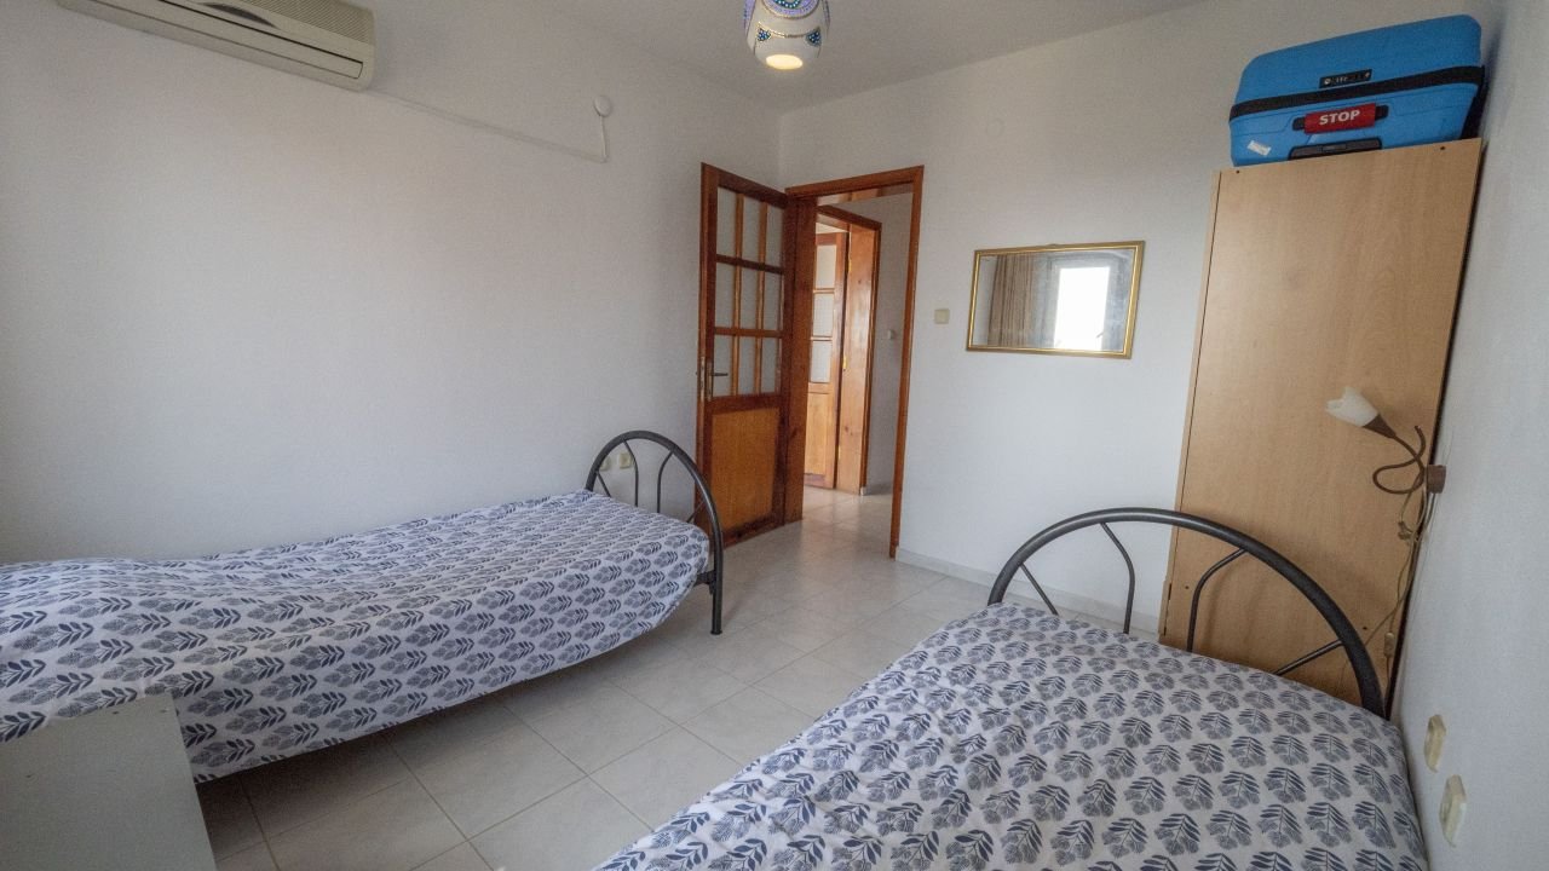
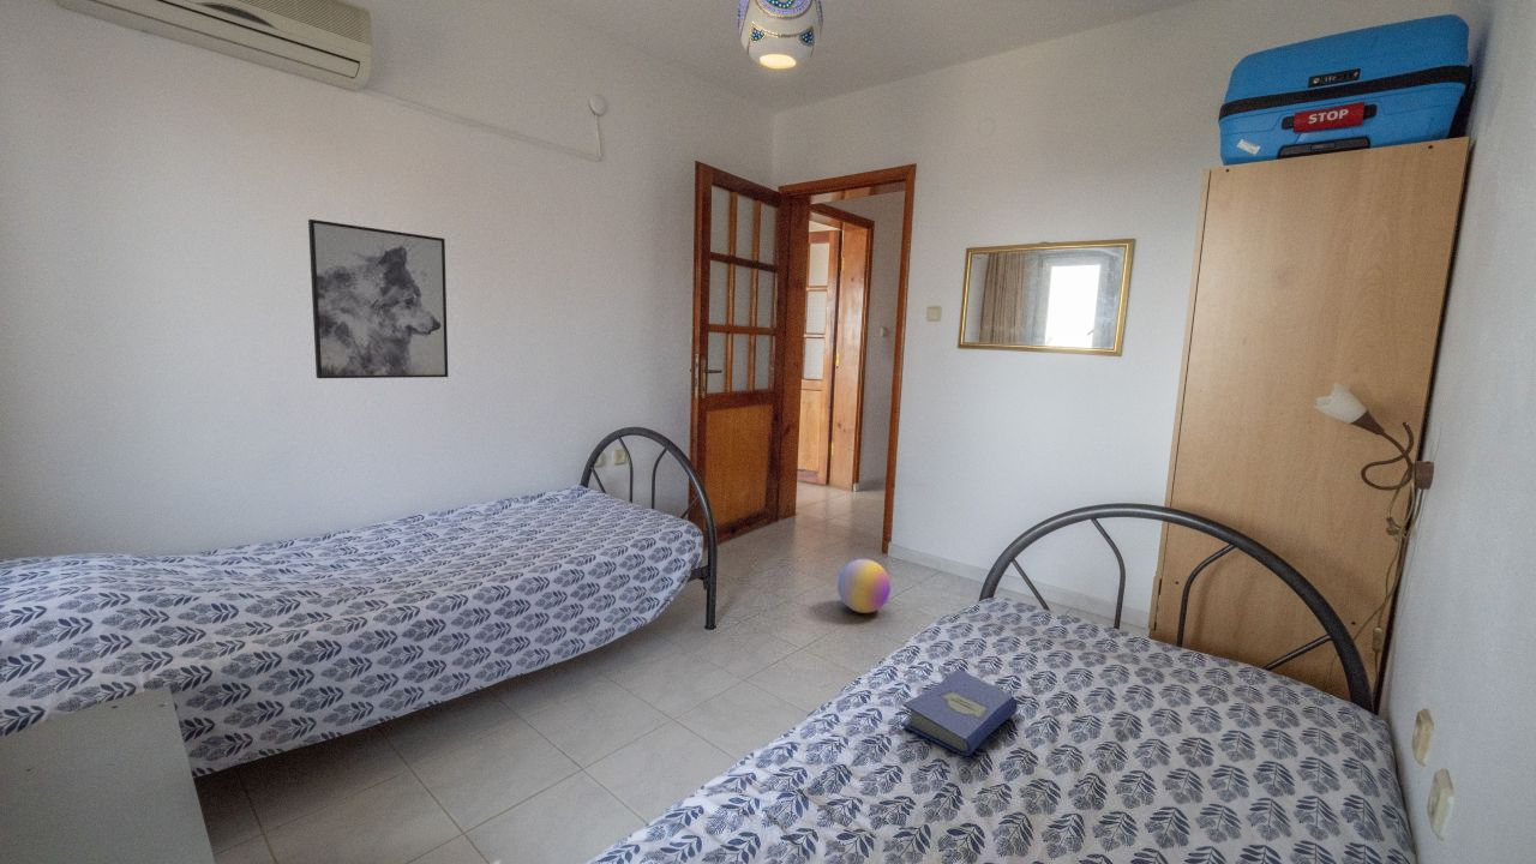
+ wall art [307,218,449,379]
+ ball [836,558,892,614]
+ hardcover book [900,667,1019,757]
